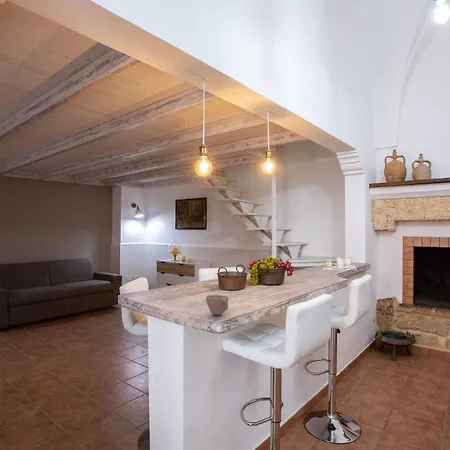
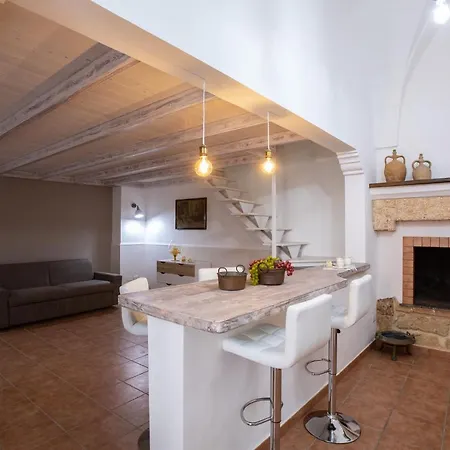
- cup [205,294,229,316]
